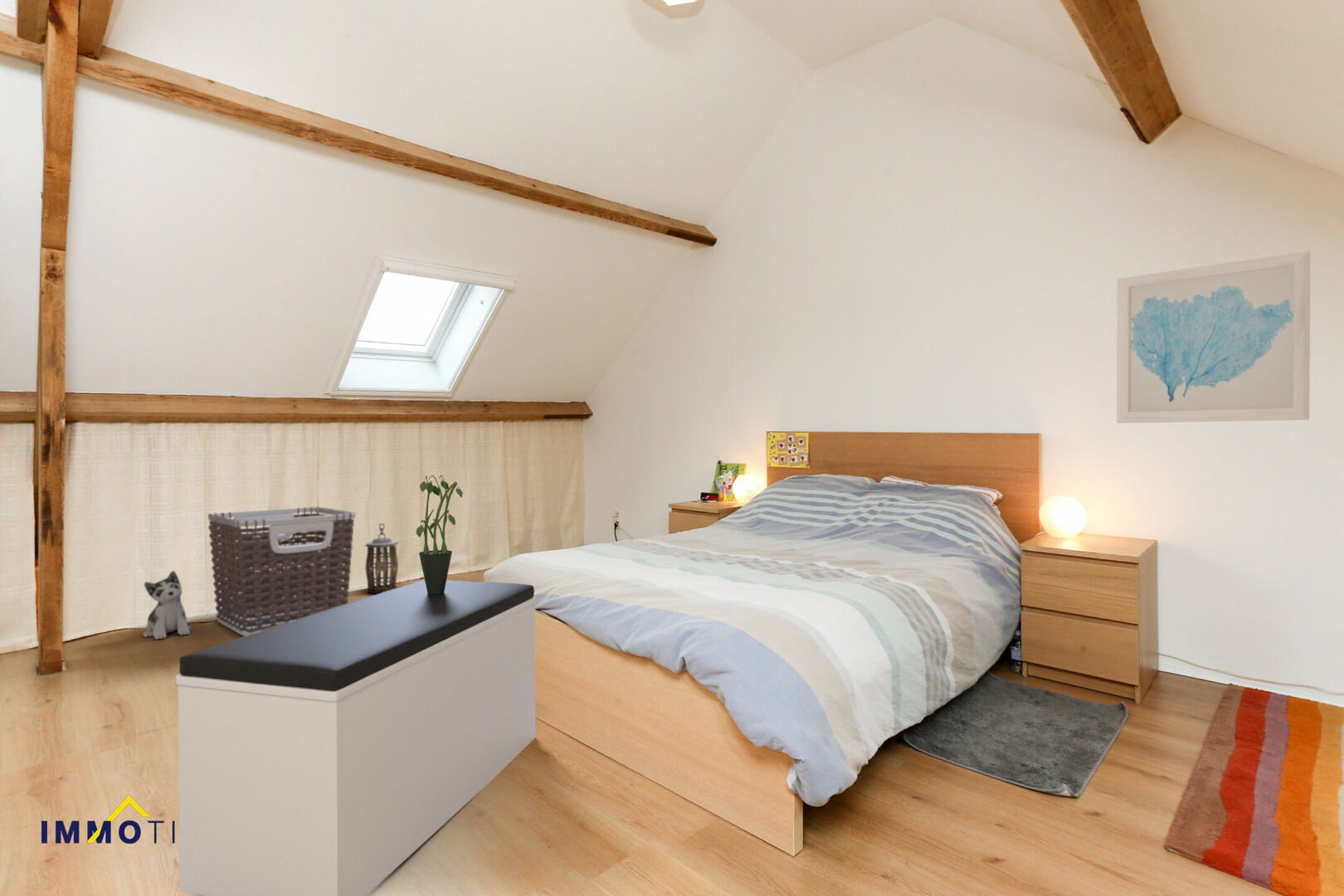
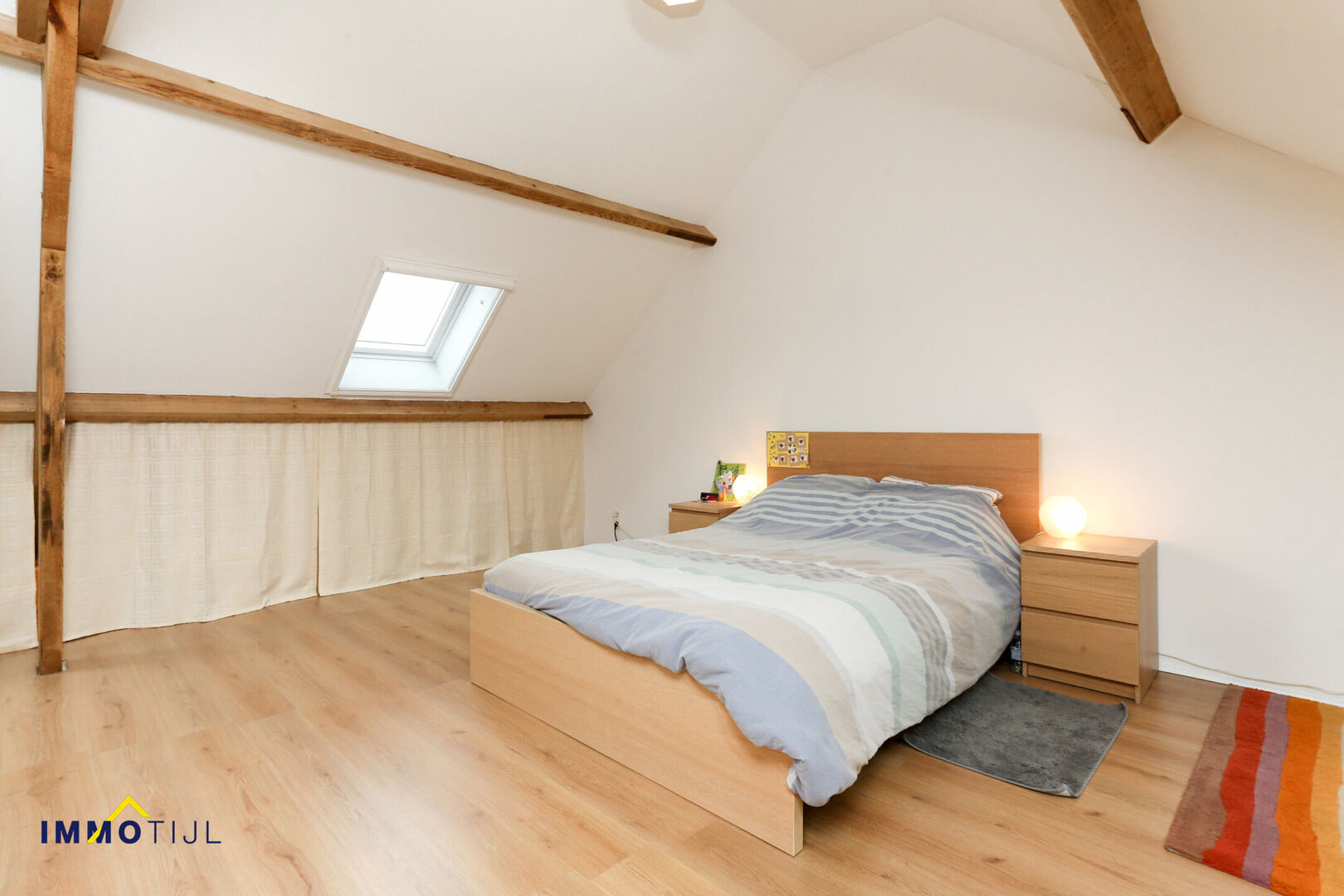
- bench [175,579,537,896]
- wall art [1116,251,1311,424]
- plush toy [142,570,192,640]
- clothes hamper [207,506,356,636]
- potted plant [415,475,465,594]
- lantern [363,523,400,594]
